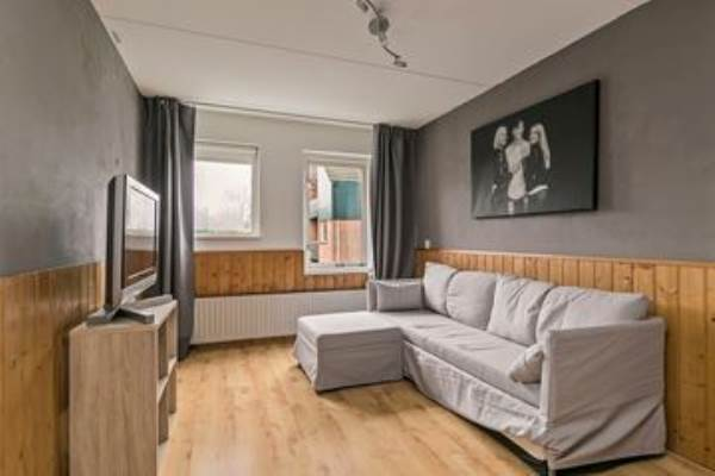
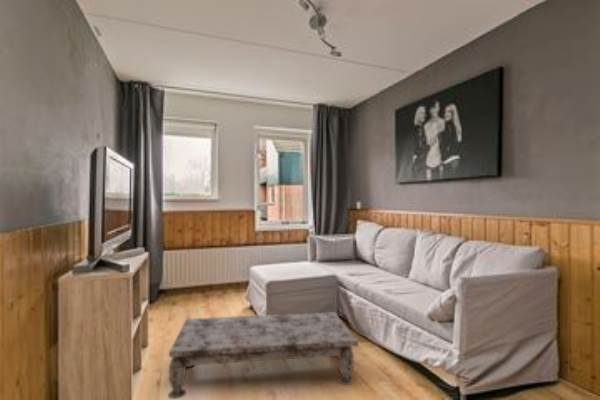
+ coffee table [167,311,359,400]
